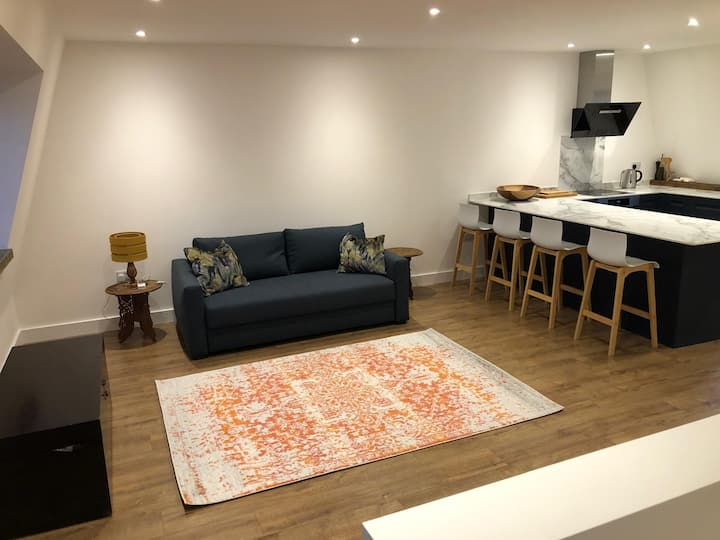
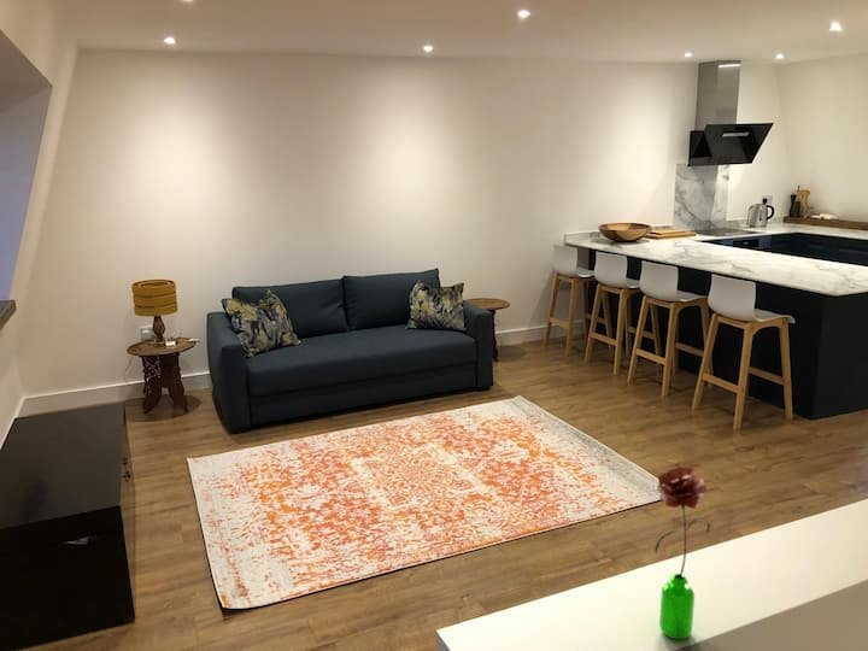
+ flower [655,465,711,640]
